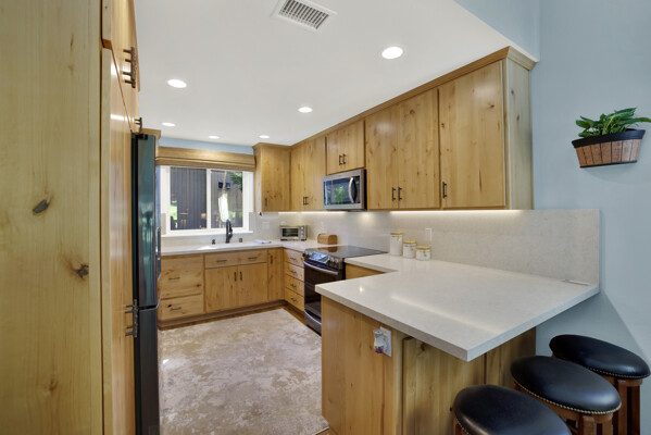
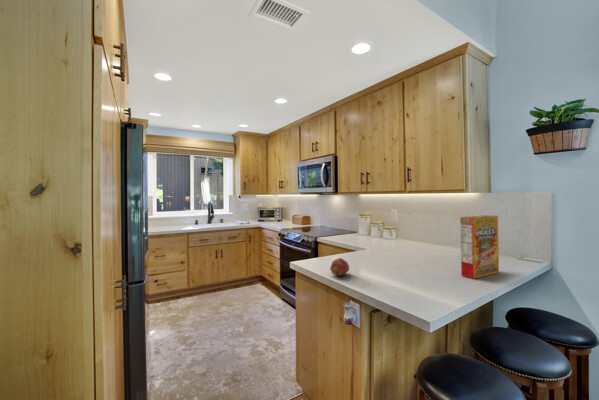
+ fruit [329,257,350,277]
+ cereal box [459,214,500,280]
